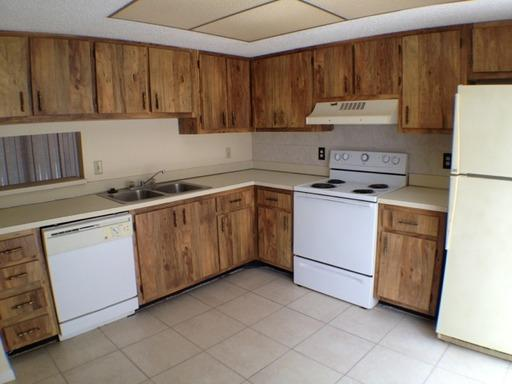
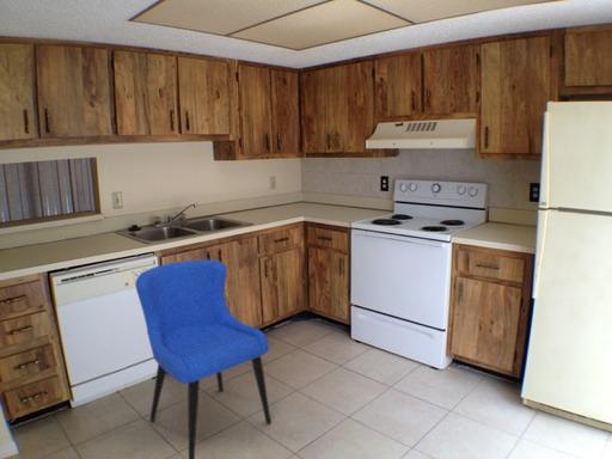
+ dining chair [134,259,273,459]
